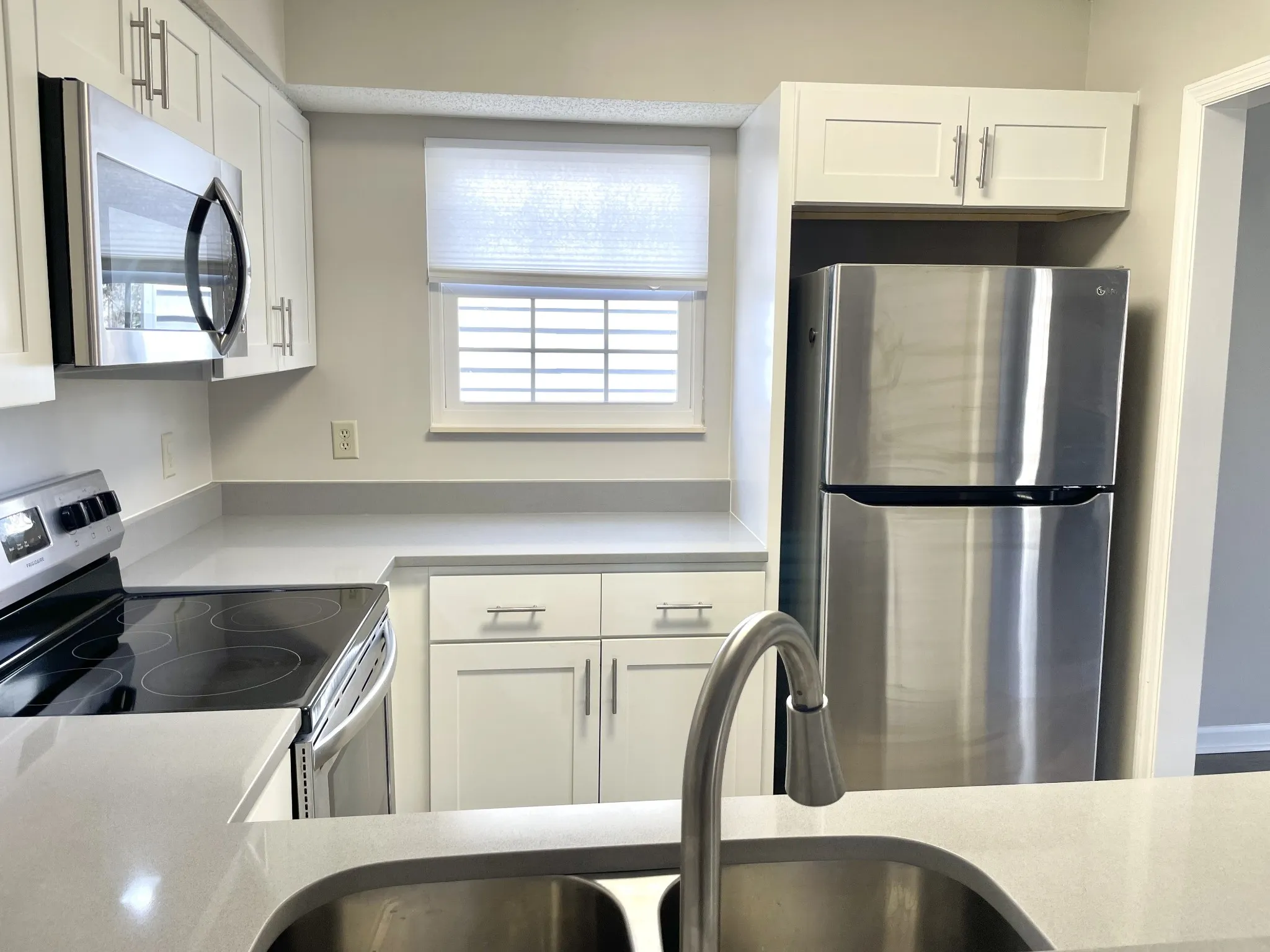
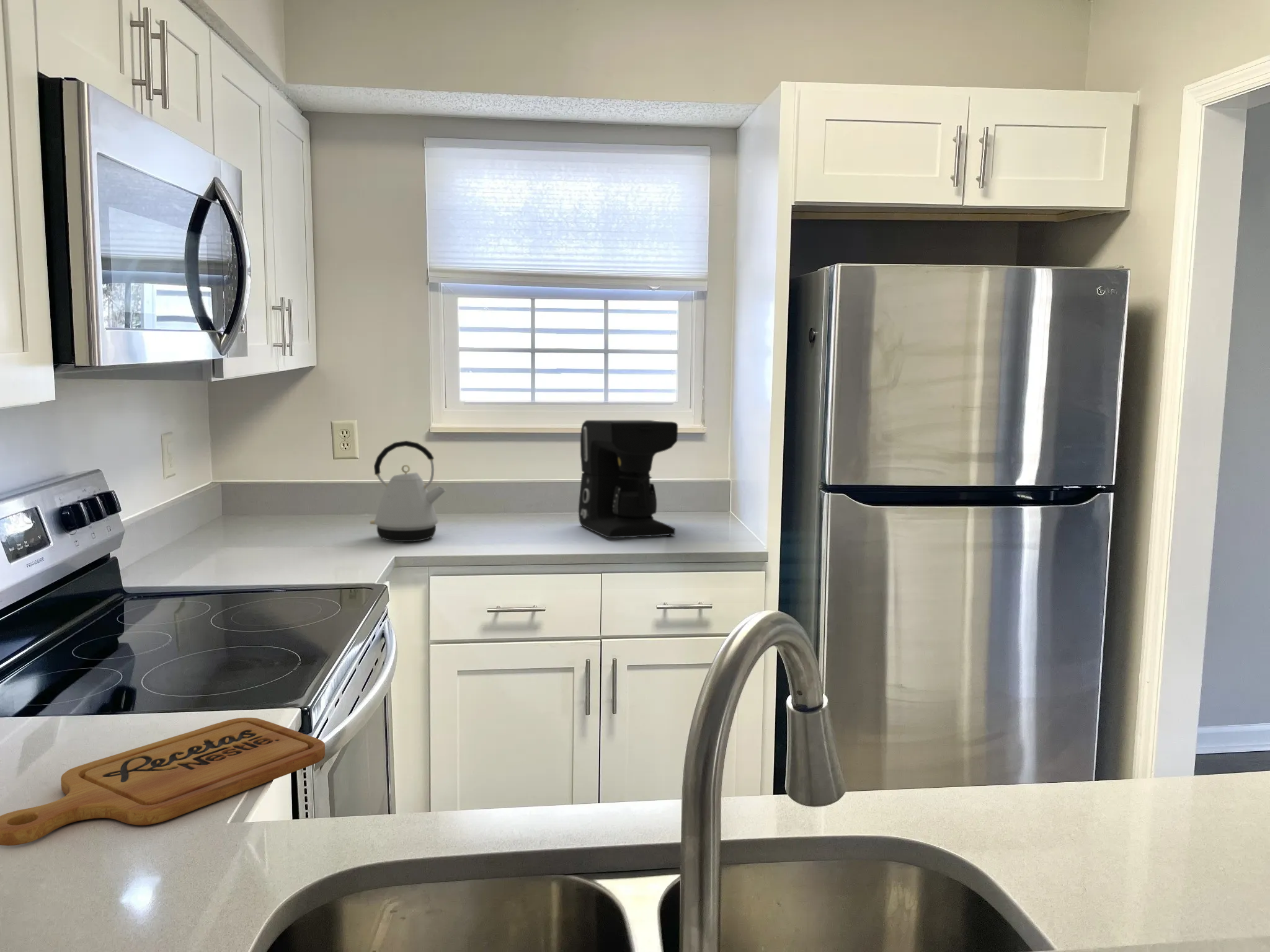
+ coffee maker [578,420,678,539]
+ kettle [369,440,446,542]
+ cutting board [0,717,326,846]
